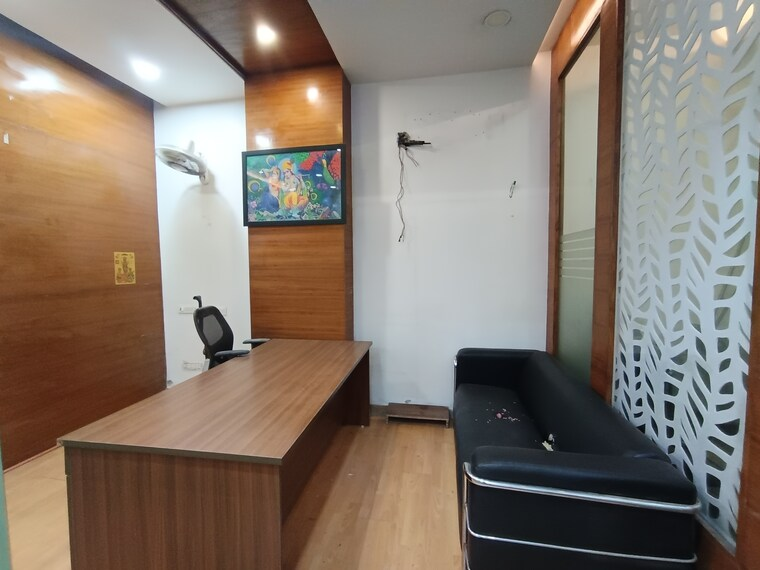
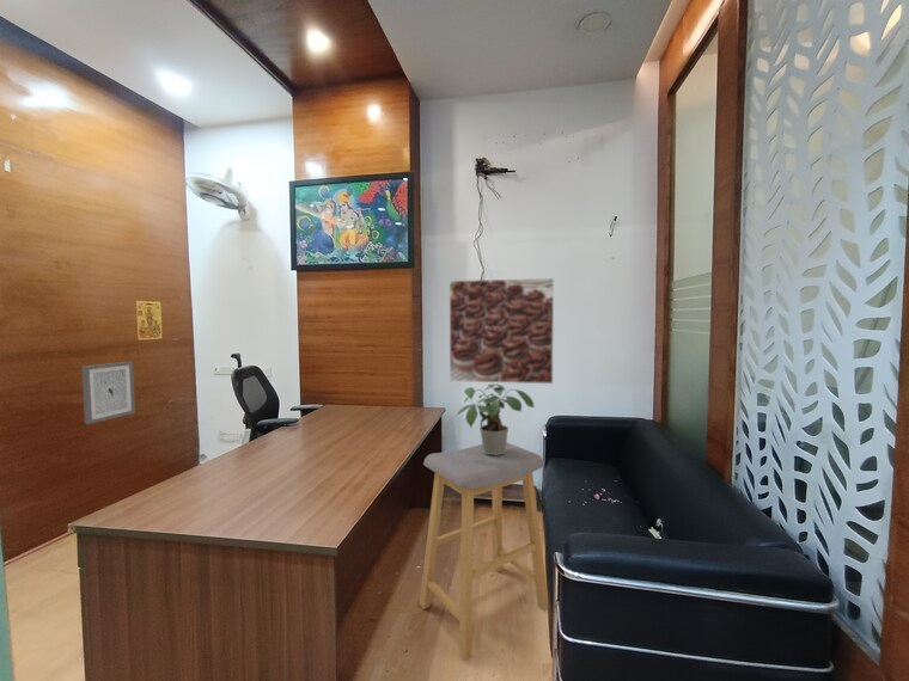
+ wall art [81,361,136,425]
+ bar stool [419,442,549,662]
+ potted plant [456,384,536,455]
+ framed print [449,277,555,385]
